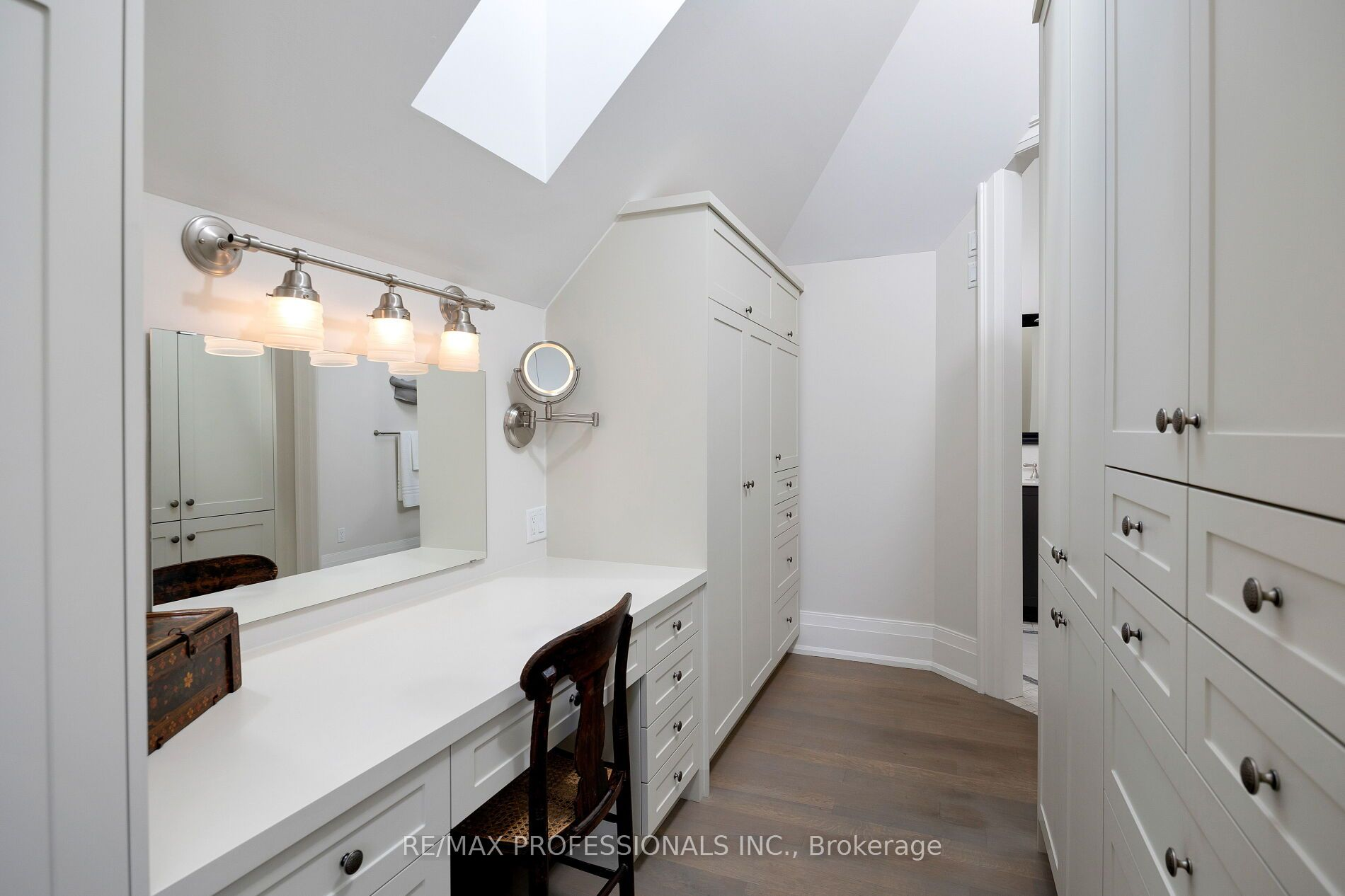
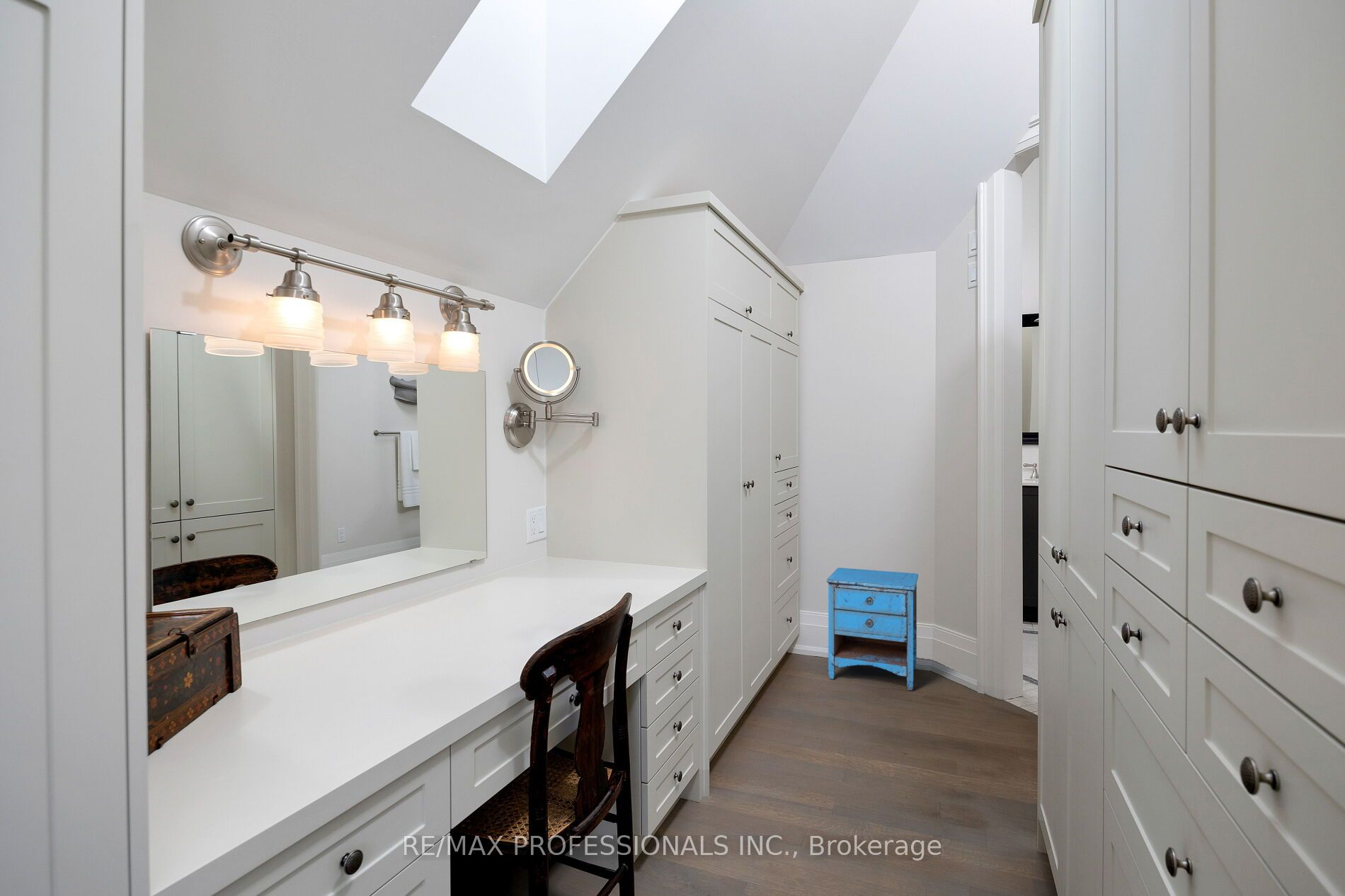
+ nightstand [826,567,919,691]
